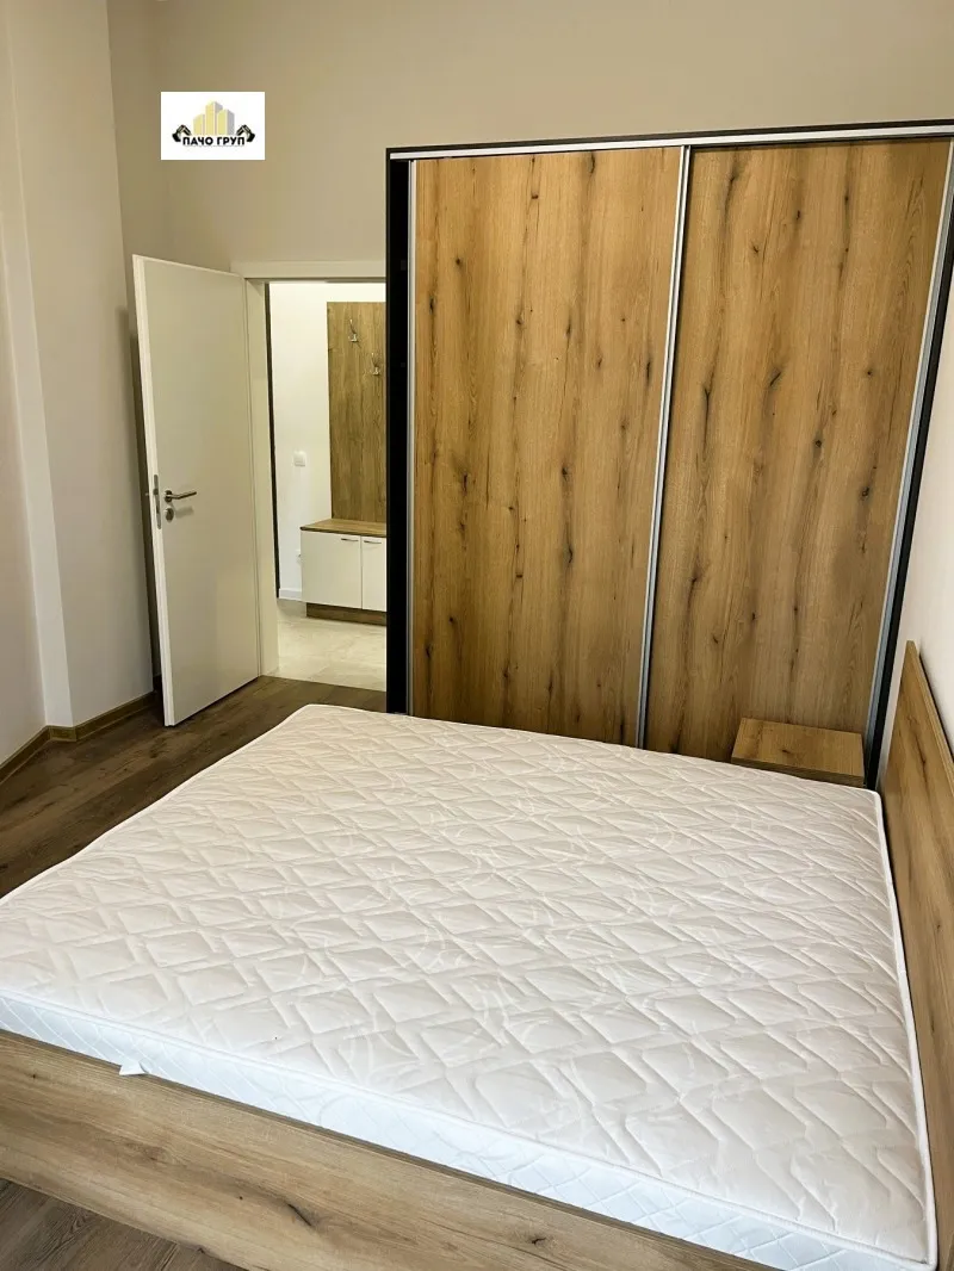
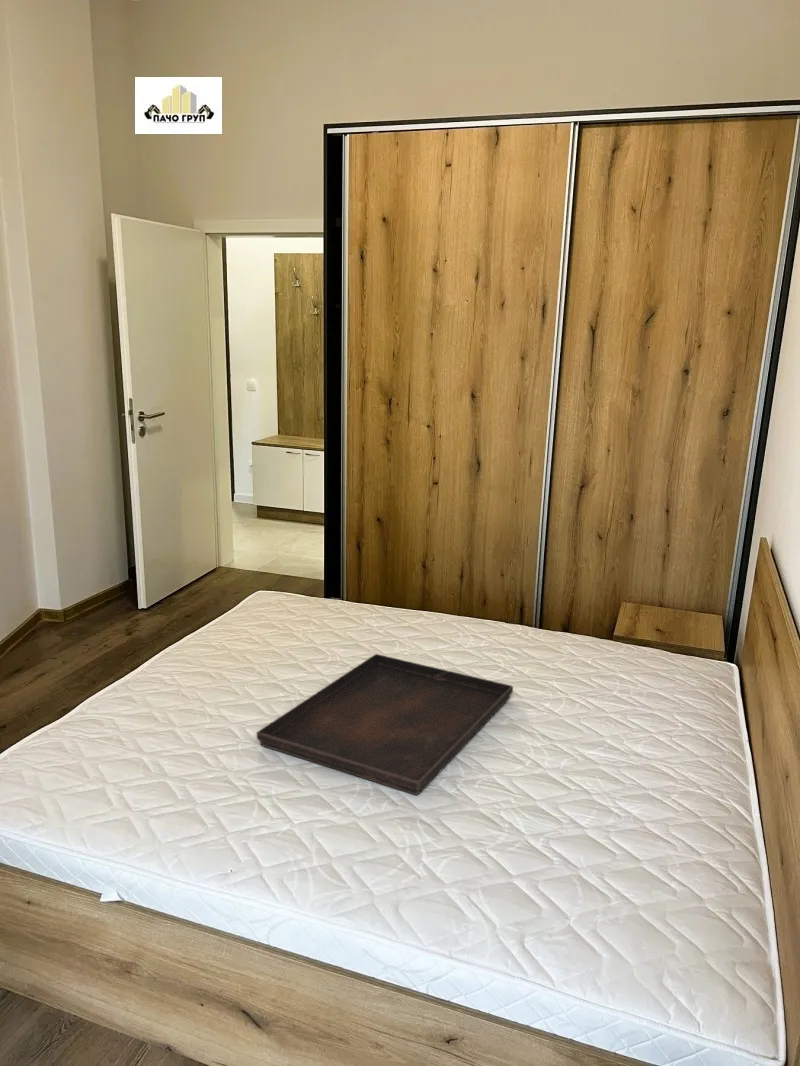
+ serving tray [256,653,514,796]
